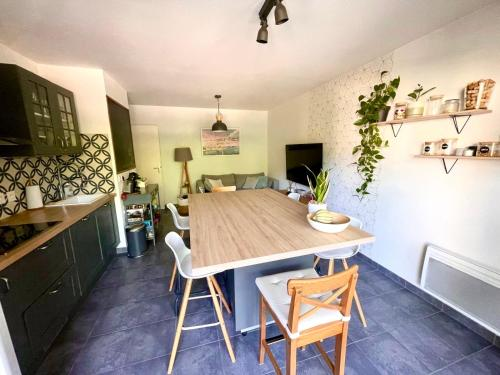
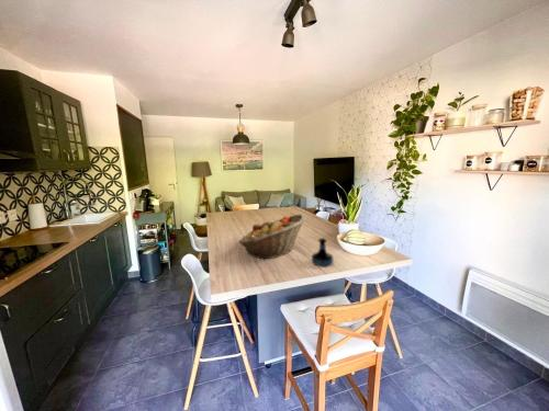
+ fruit basket [238,214,306,261]
+ tequila bottle [311,237,334,269]
